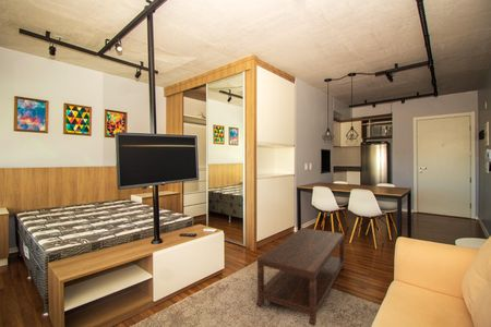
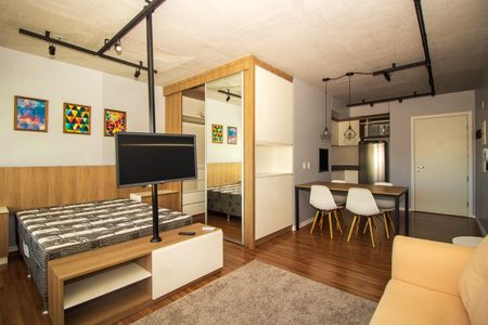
- coffee table [255,227,346,327]
